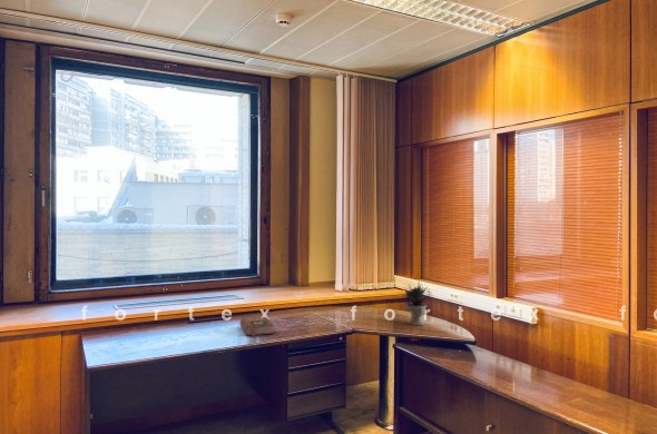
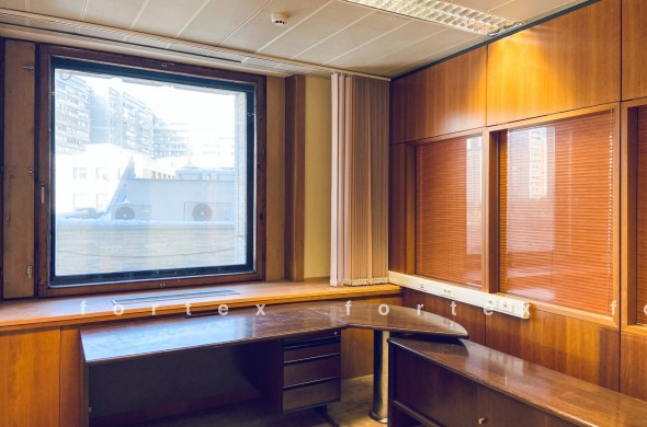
- potted plant [403,282,433,326]
- book [238,316,275,337]
